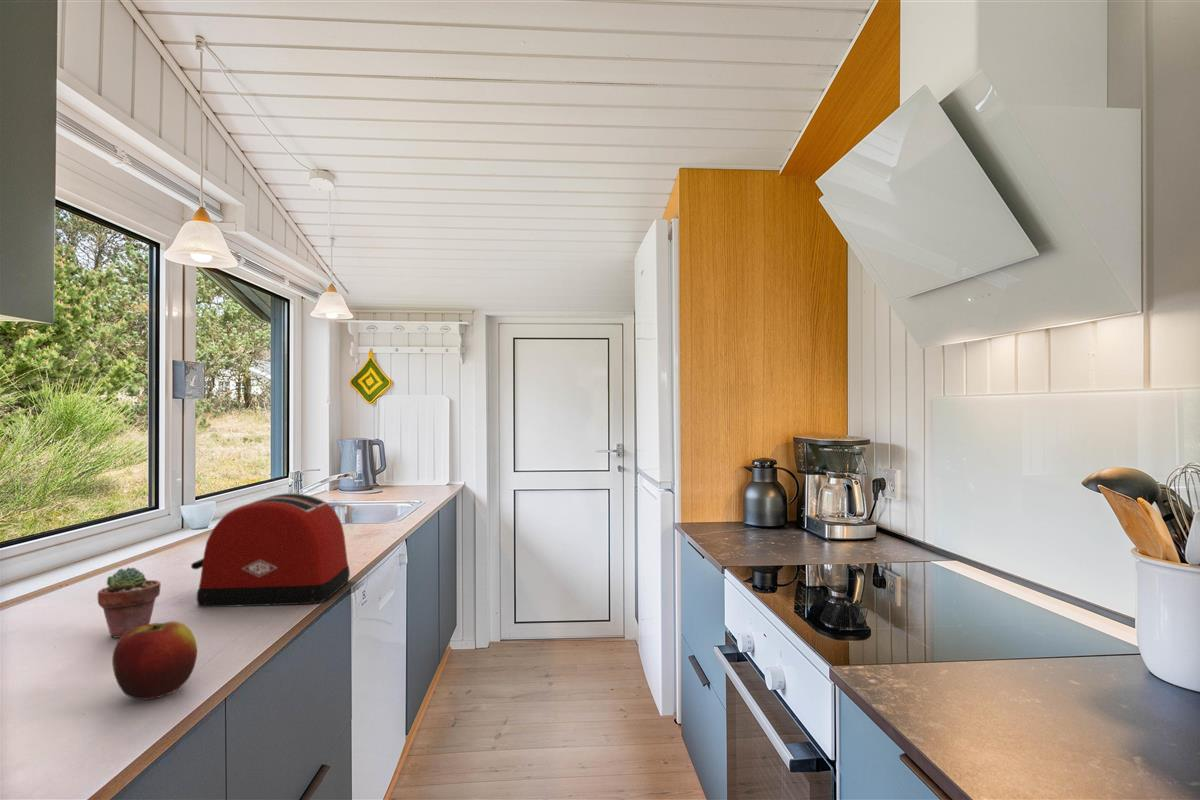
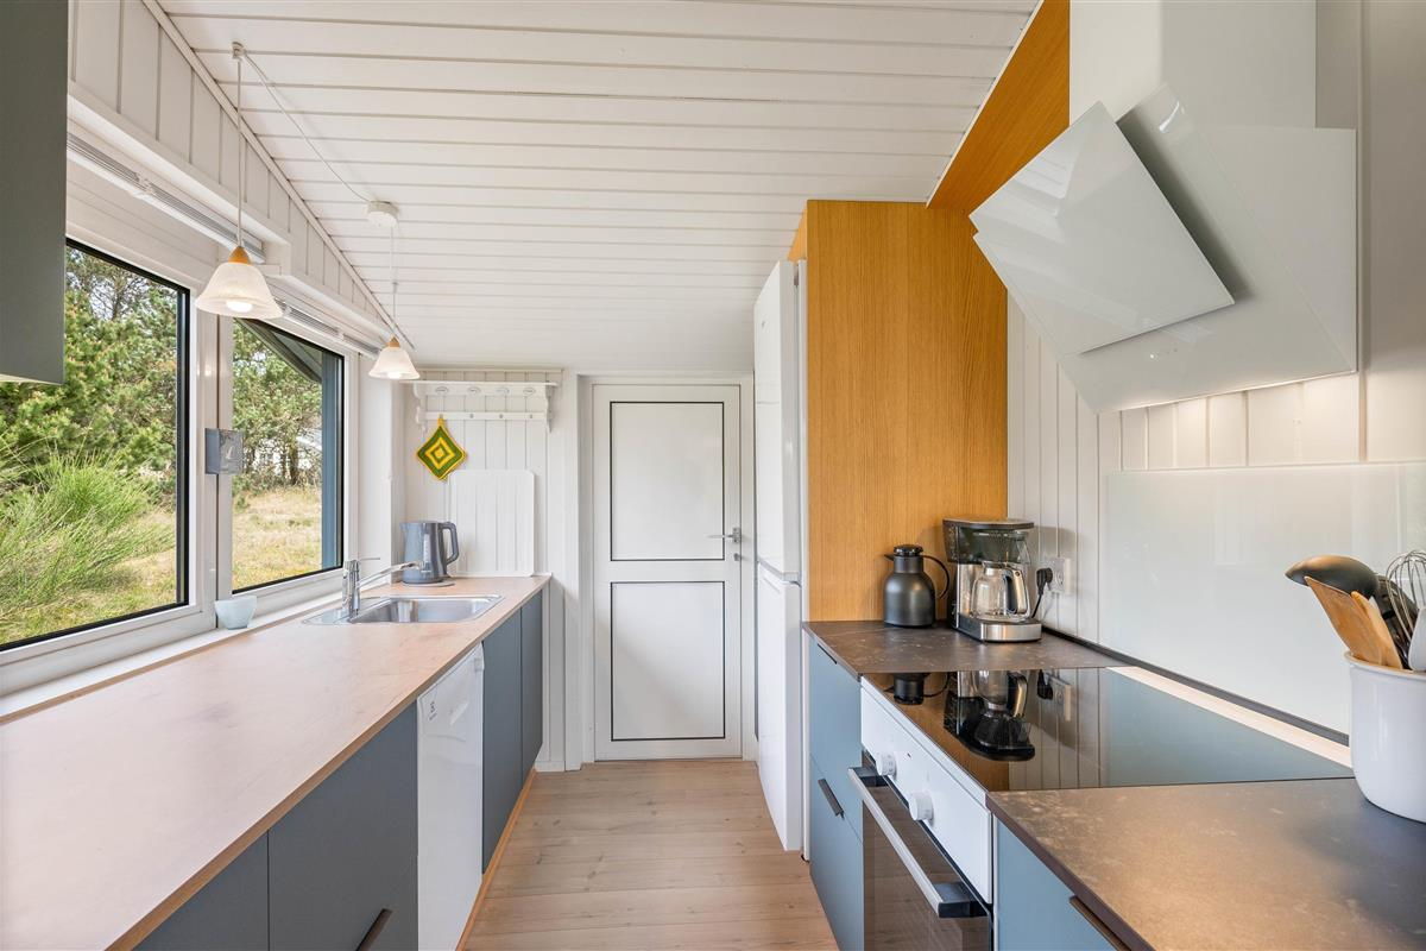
- potted succulent [97,566,162,639]
- apple [111,620,198,701]
- toaster [190,492,351,608]
